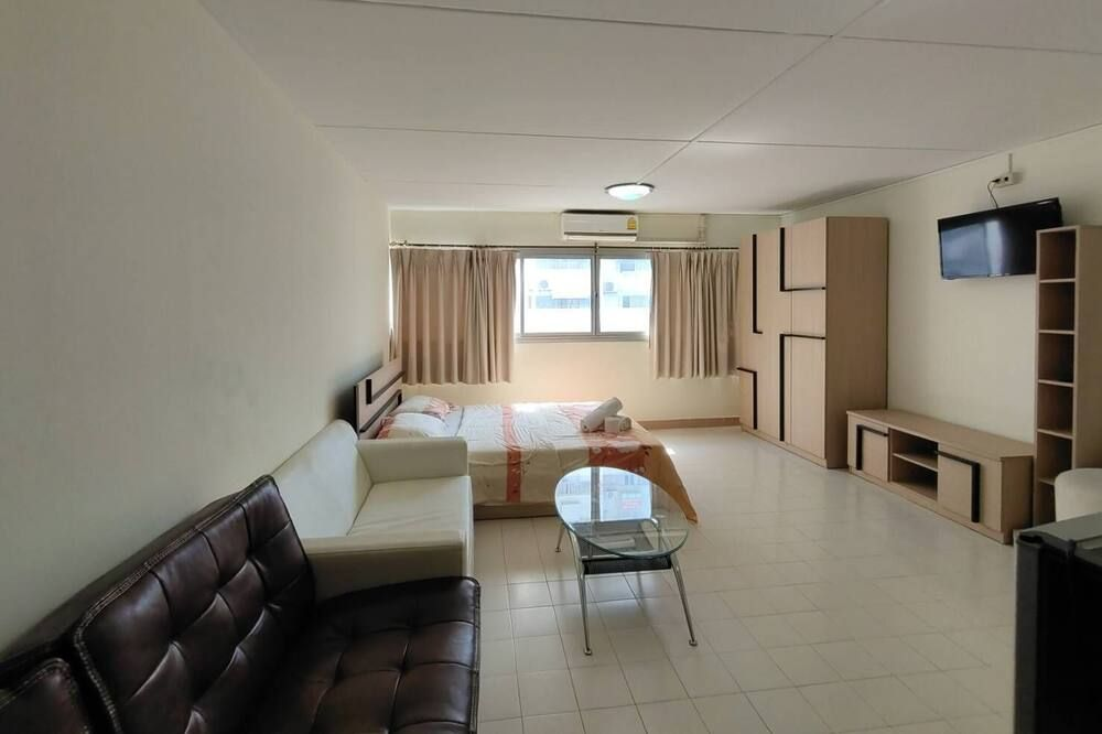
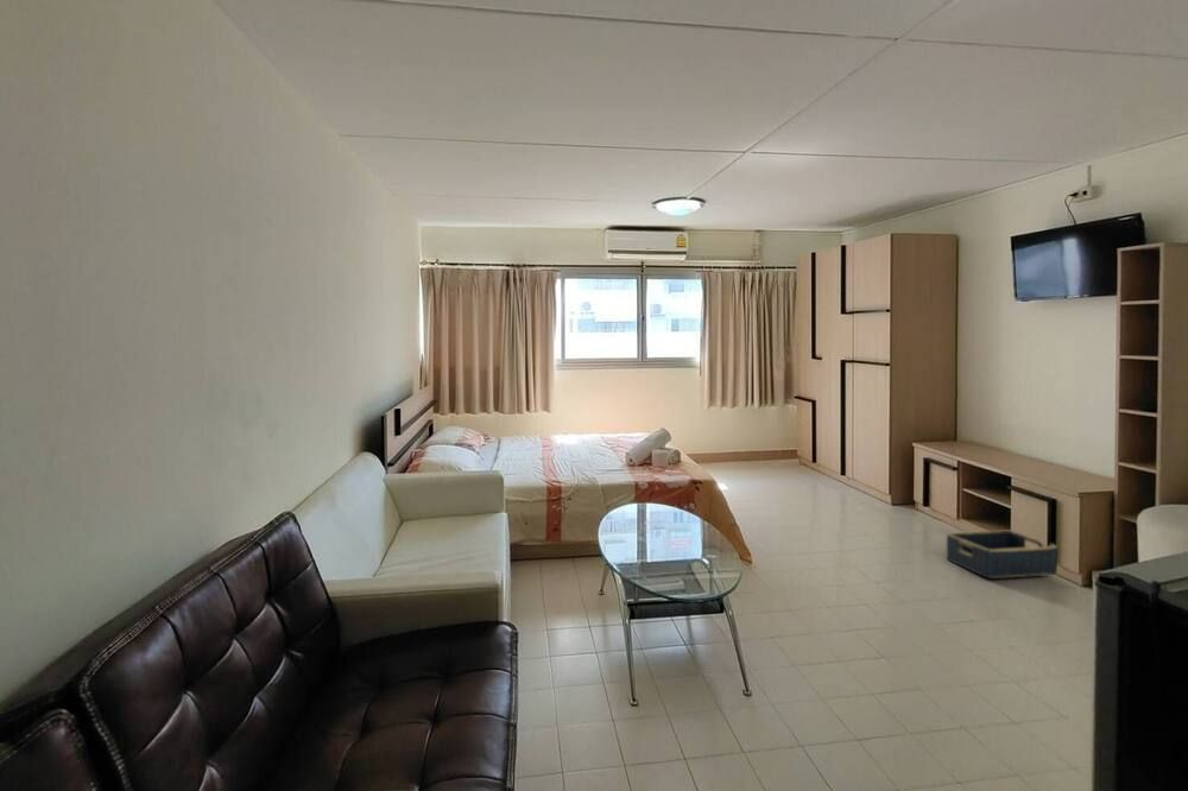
+ basket [946,530,1060,580]
